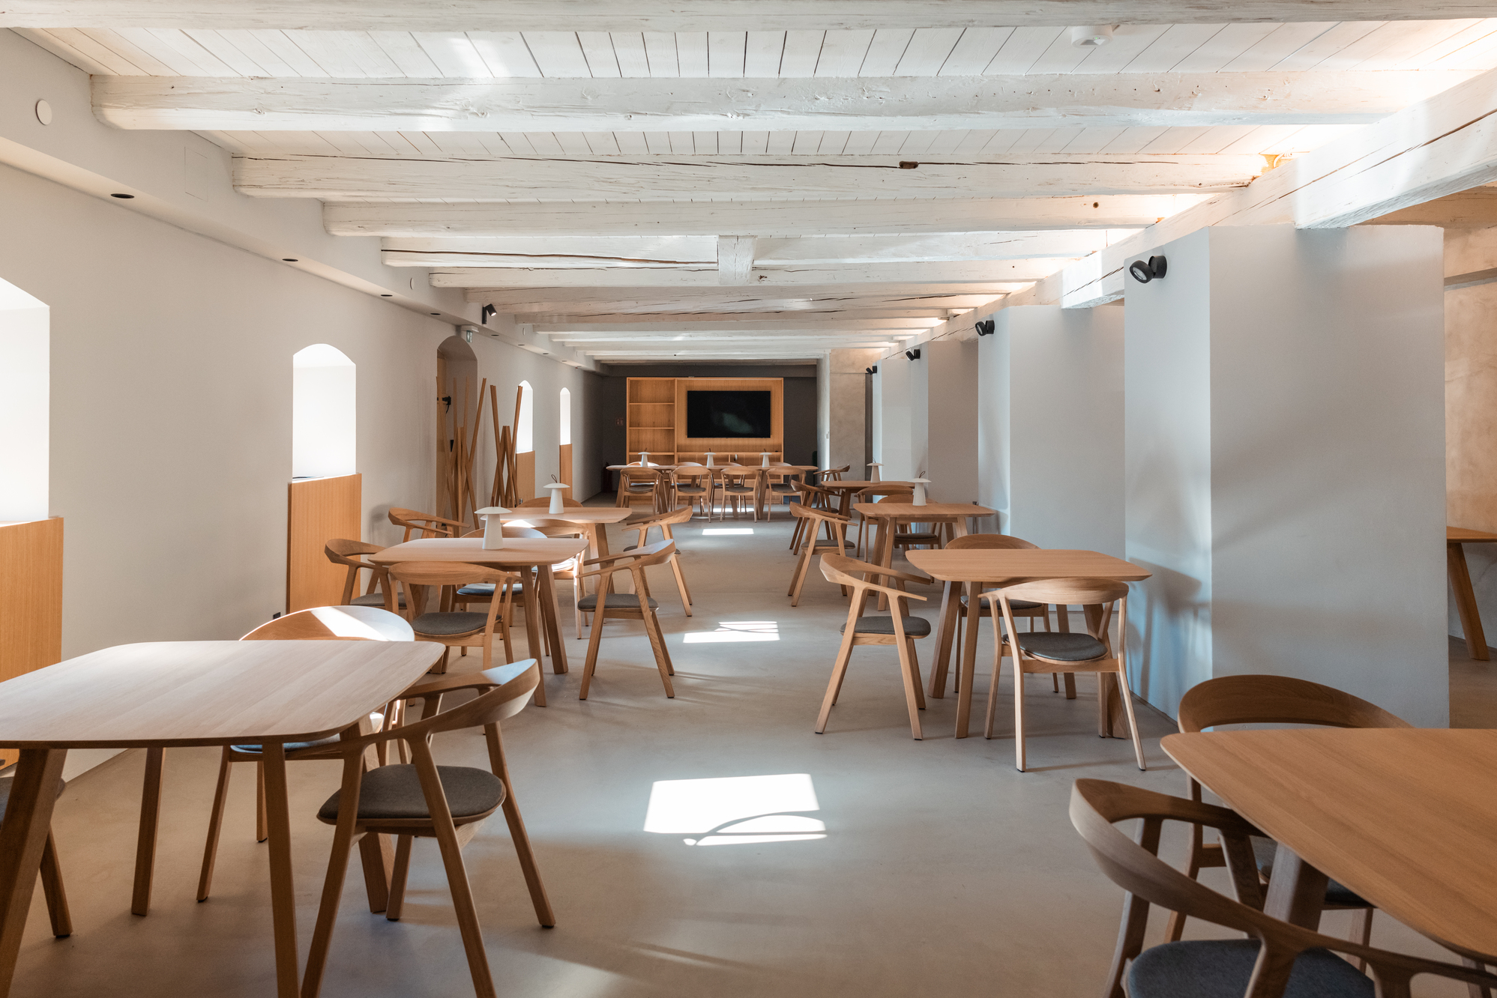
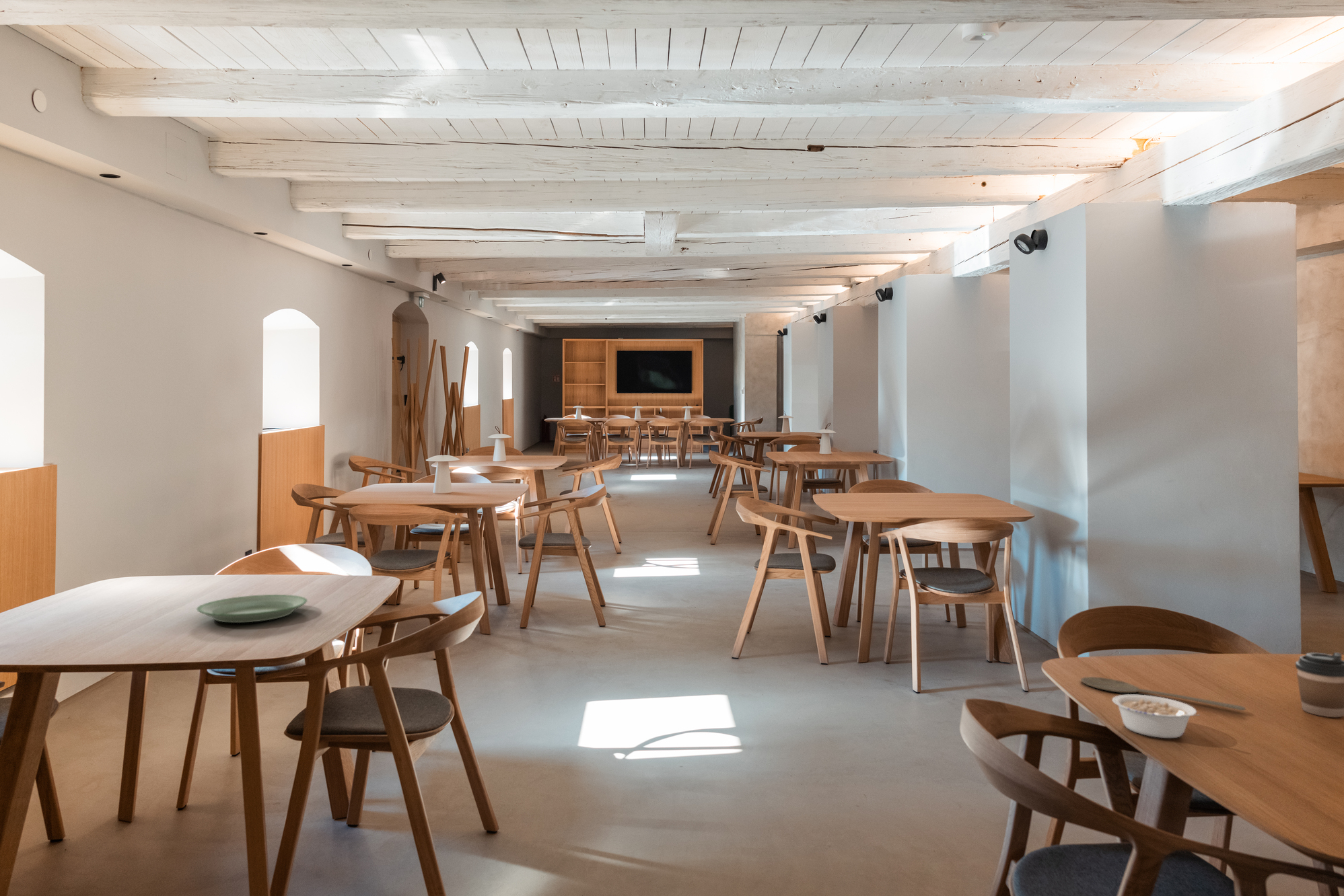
+ plate [196,594,308,624]
+ coffee cup [1295,652,1344,718]
+ legume [1112,694,1200,739]
+ wooden spoon [1080,676,1246,711]
